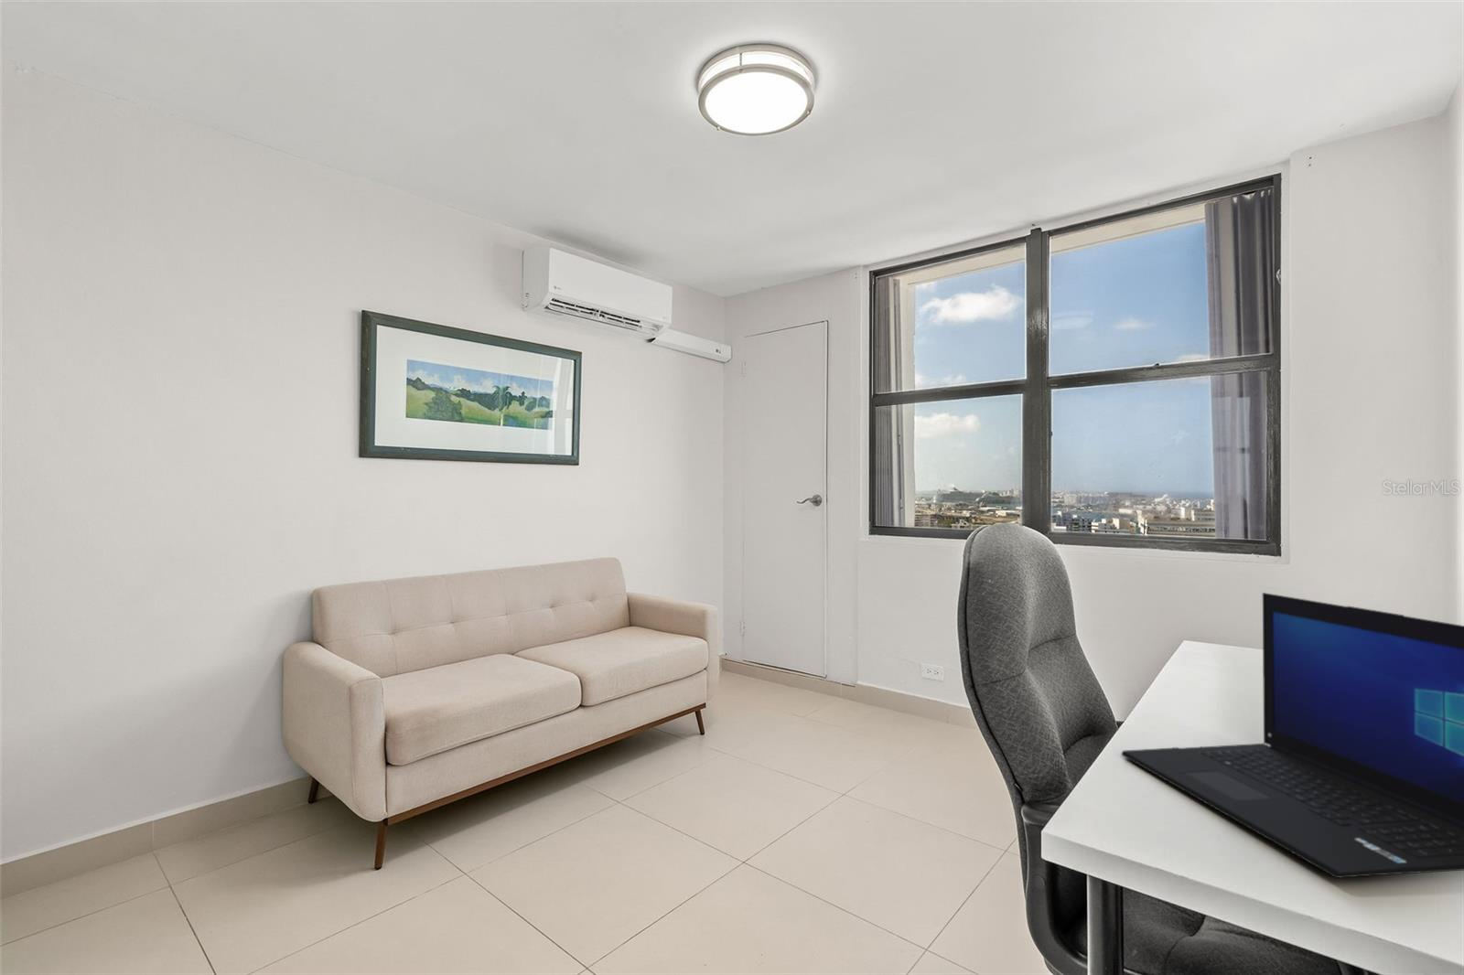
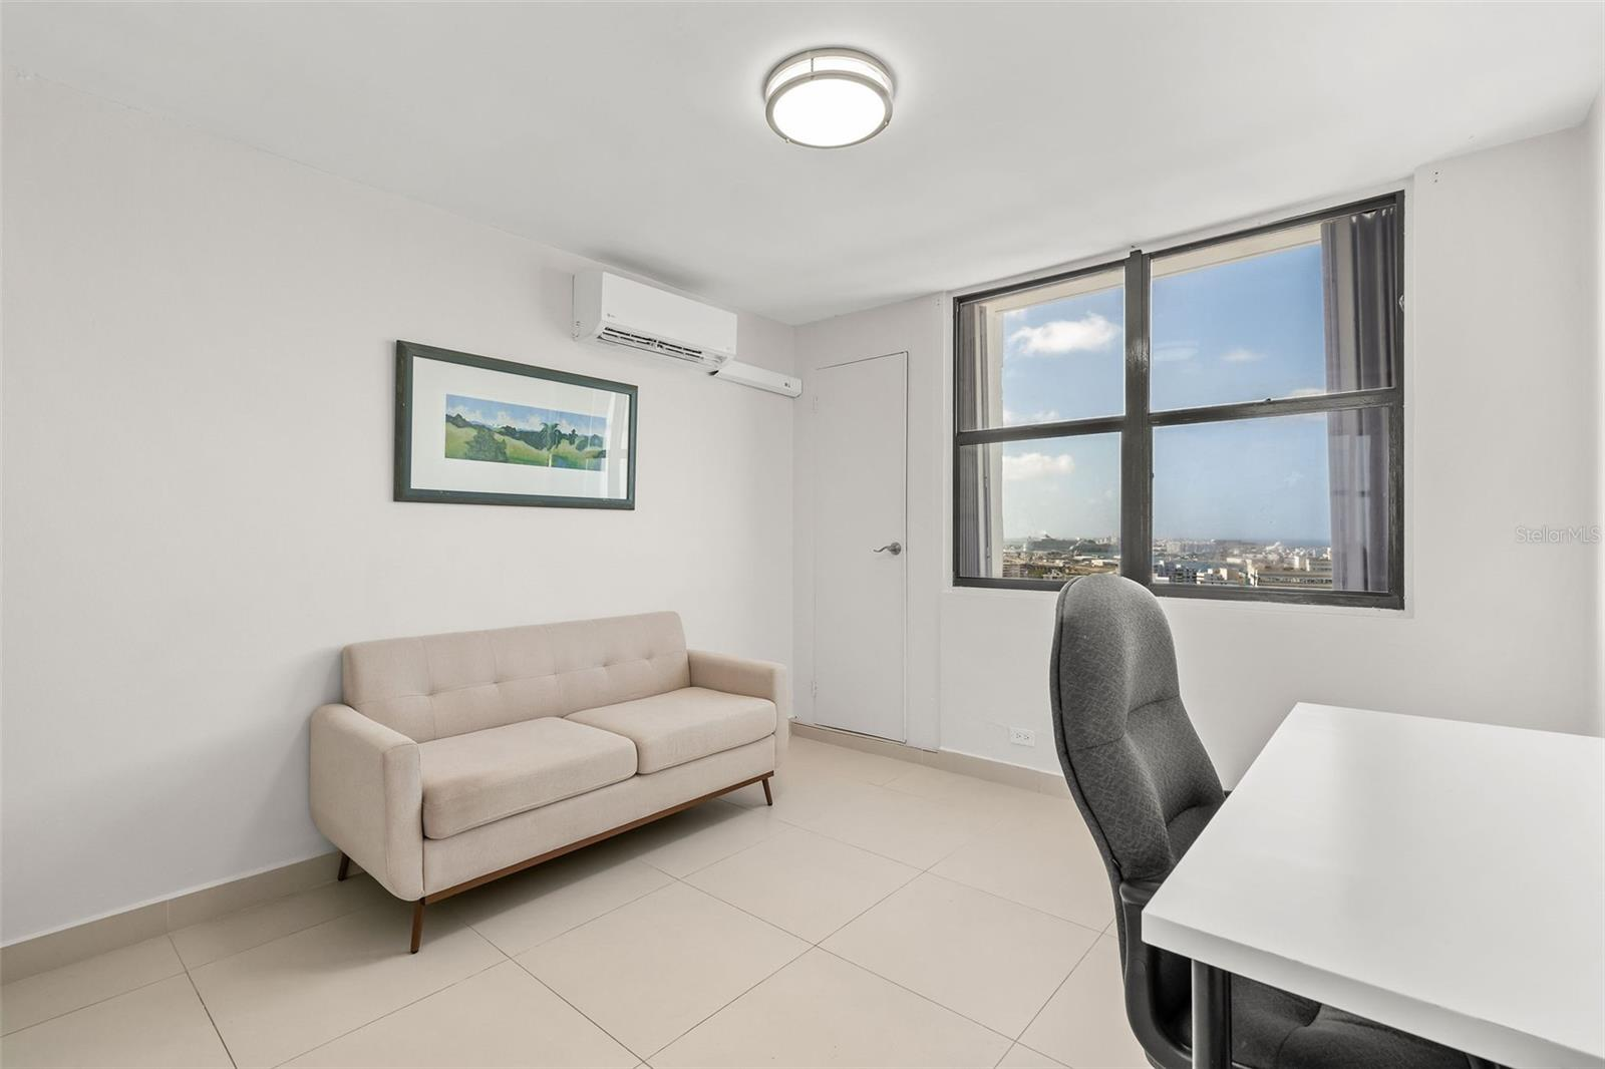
- laptop [1121,592,1464,879]
